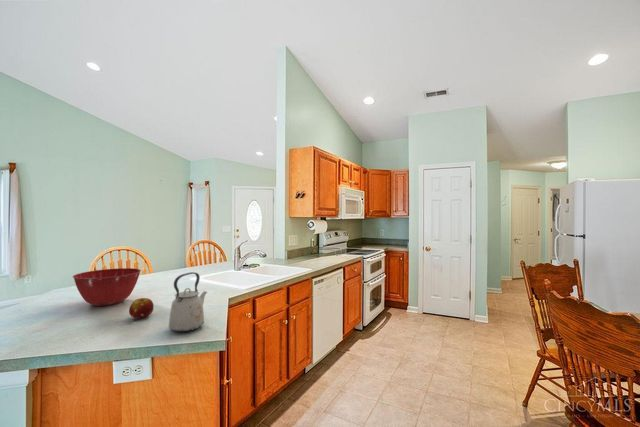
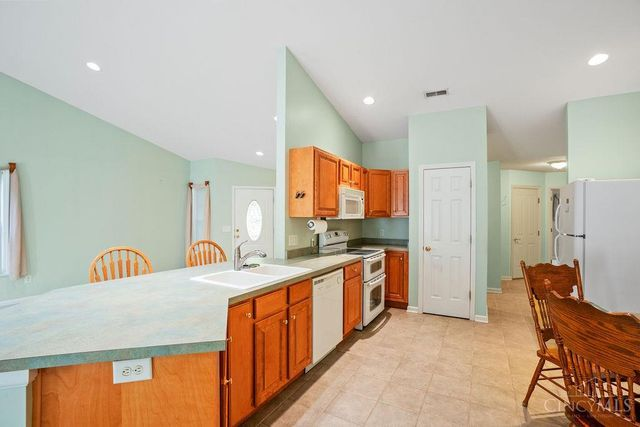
- kettle [168,271,208,333]
- mixing bowl [72,267,142,307]
- fruit [128,297,155,319]
